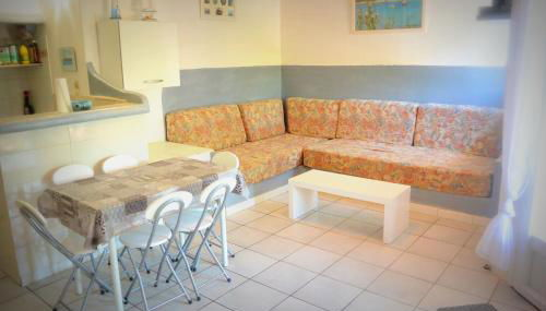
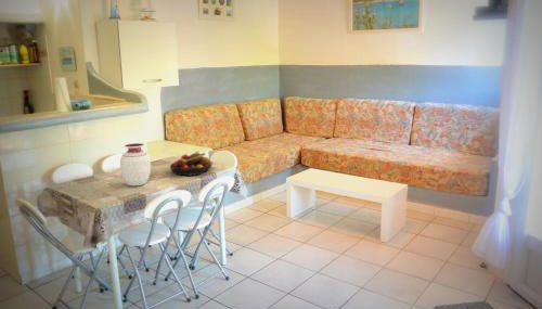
+ fruit bowl [169,150,212,177]
+ vase [119,142,152,186]
